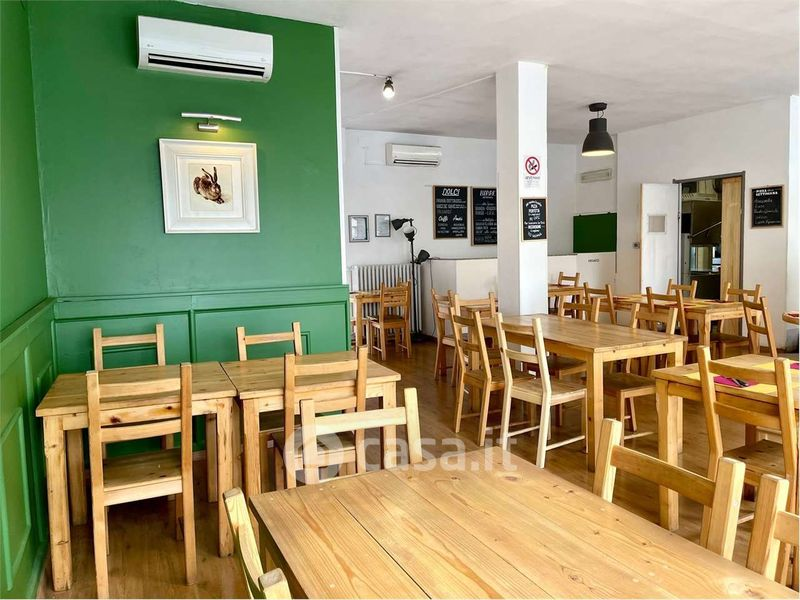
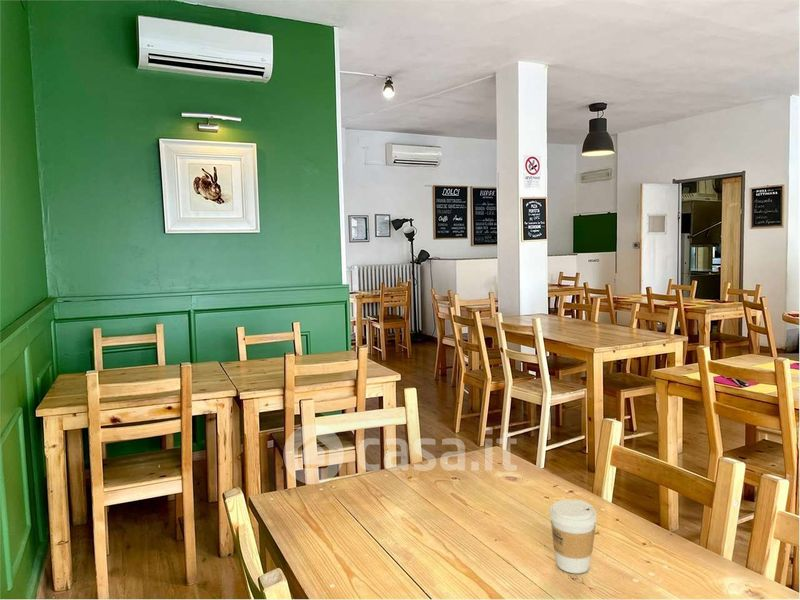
+ coffee cup [548,499,598,574]
